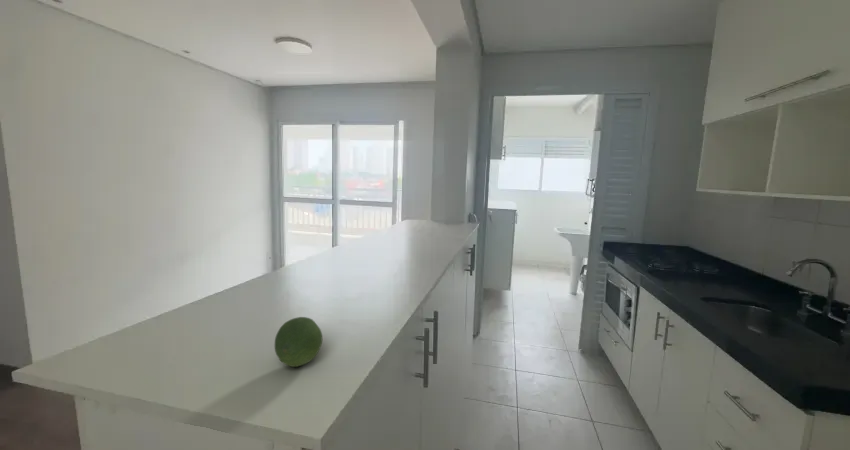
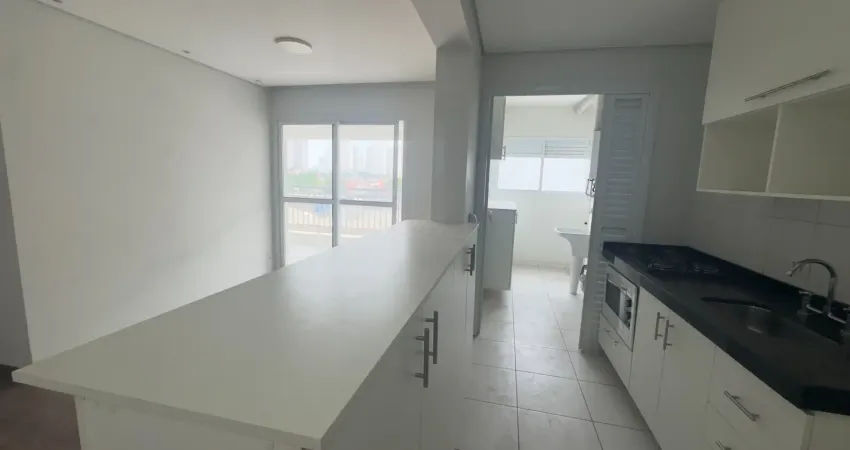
- fruit [274,316,324,368]
